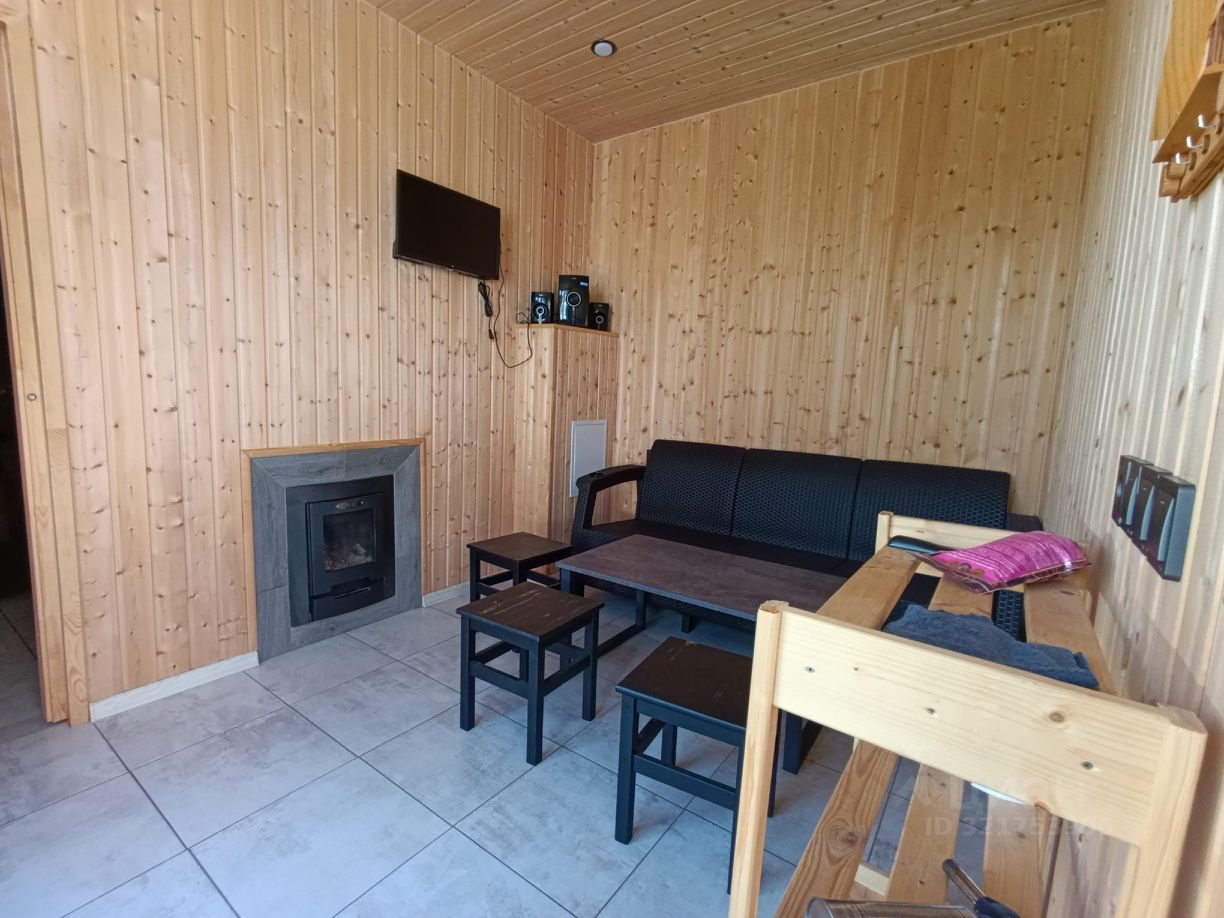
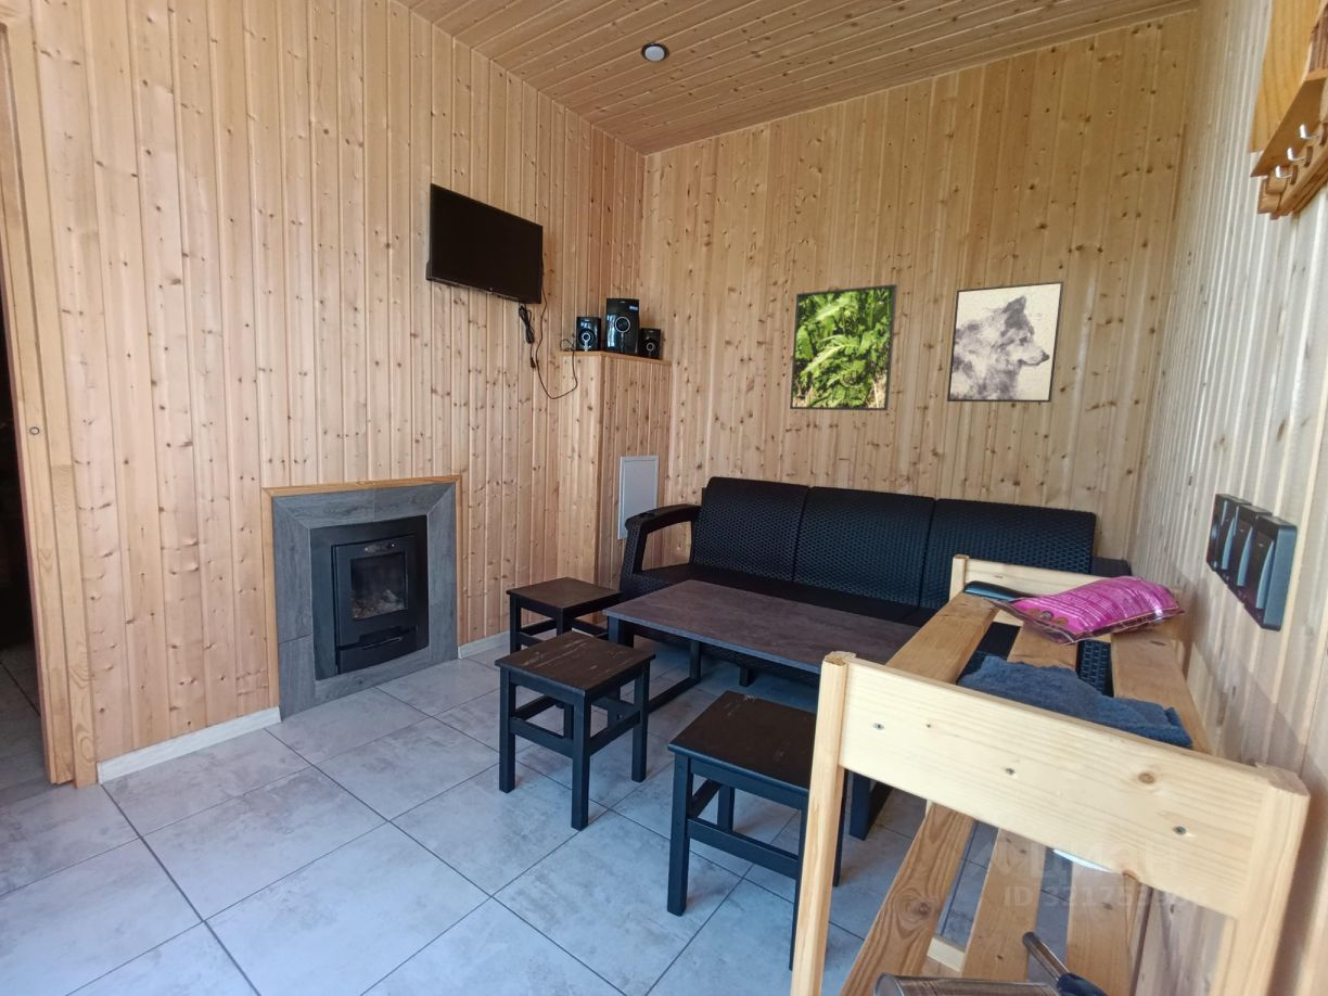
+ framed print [789,283,898,412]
+ wall art [946,280,1065,404]
